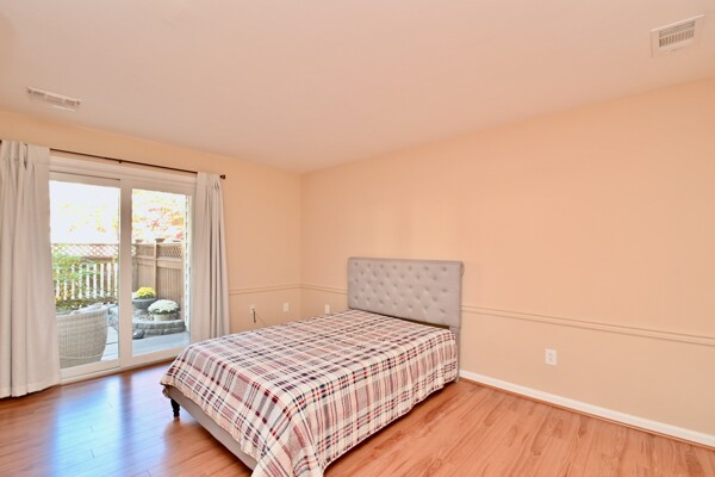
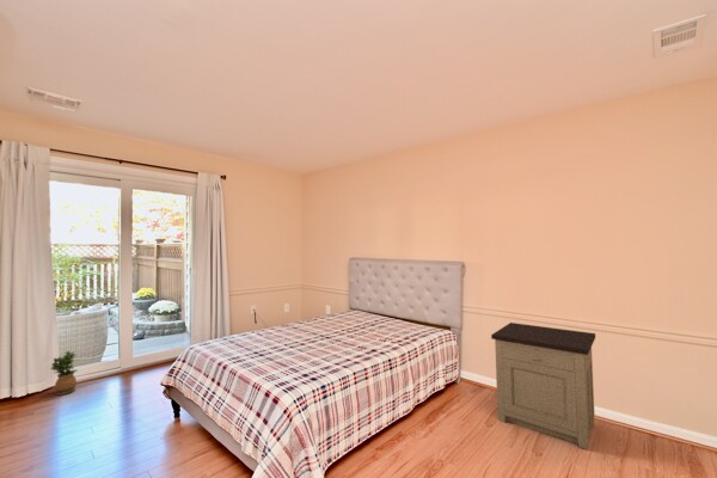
+ potted plant [49,350,79,396]
+ nightstand [490,321,596,451]
